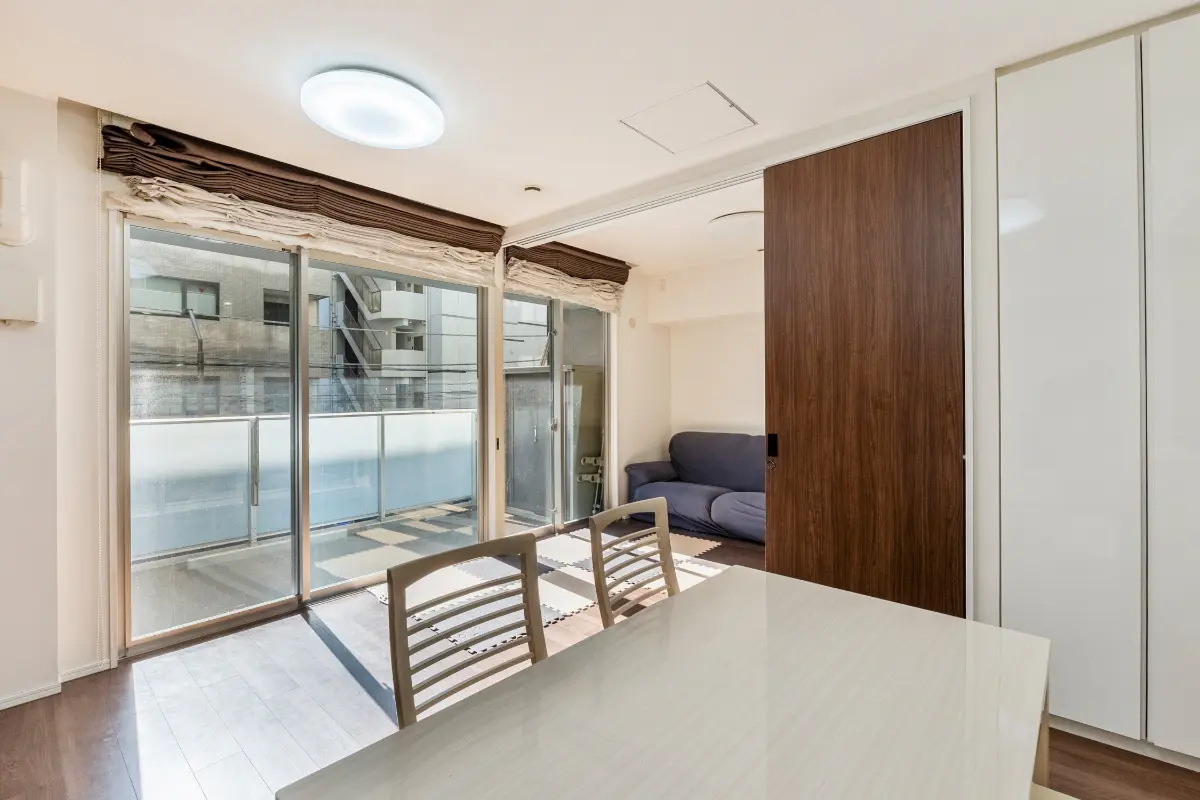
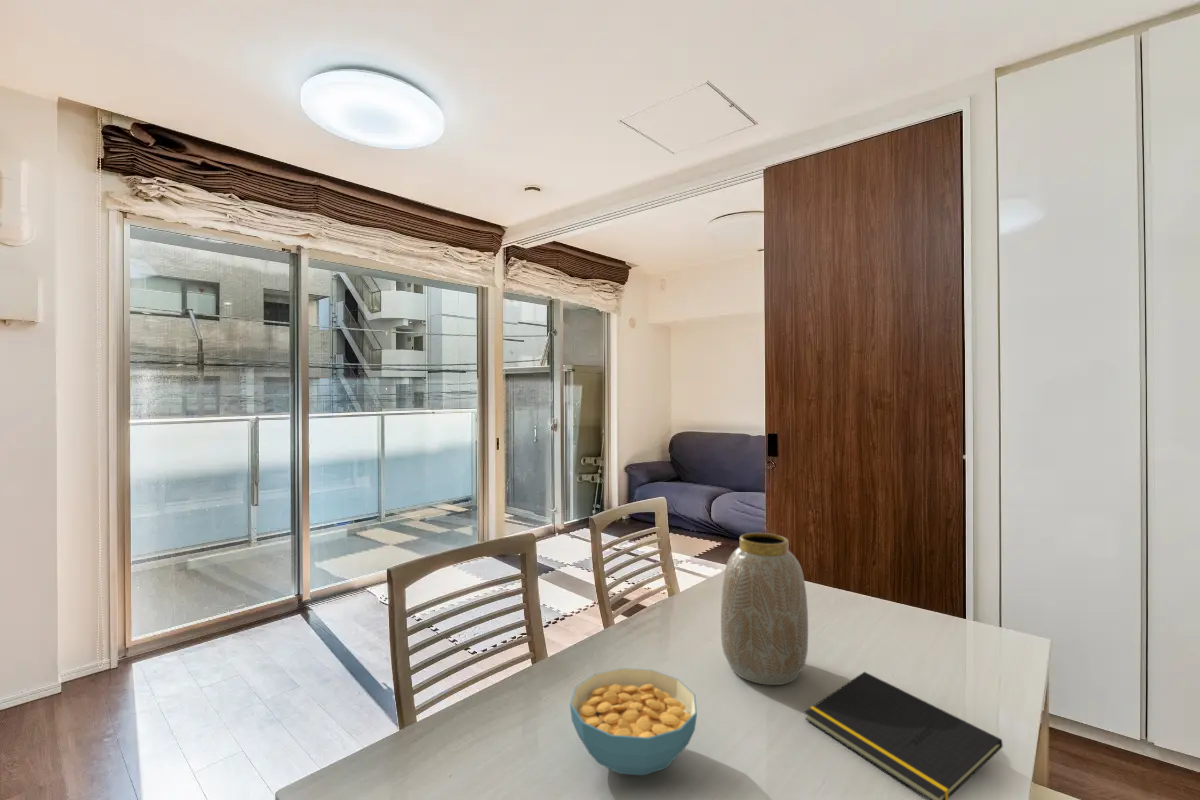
+ vase [720,532,809,686]
+ notepad [803,671,1004,800]
+ cereal bowl [569,667,698,776]
